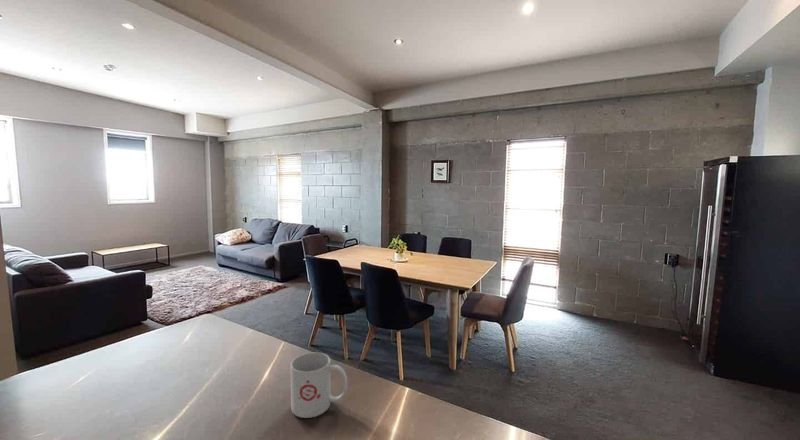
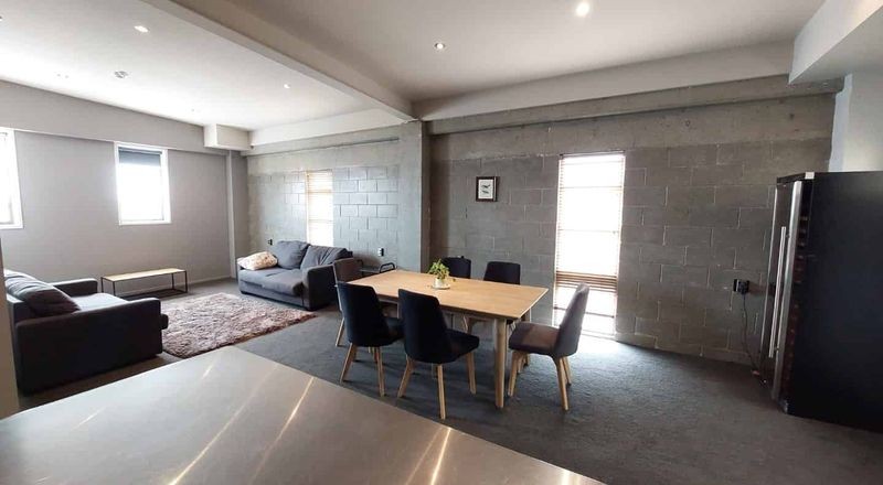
- mug [290,352,348,419]
